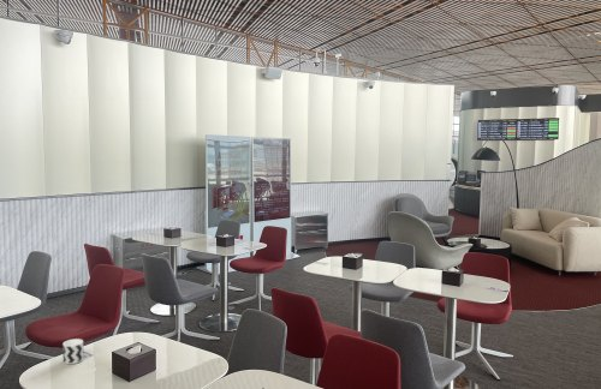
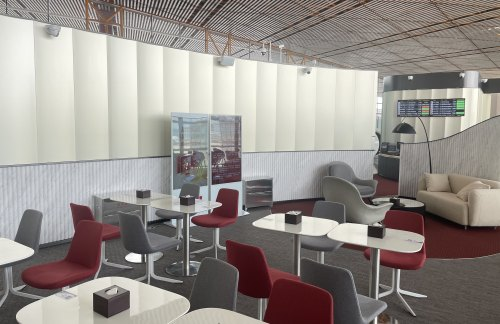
- cup [61,337,85,365]
